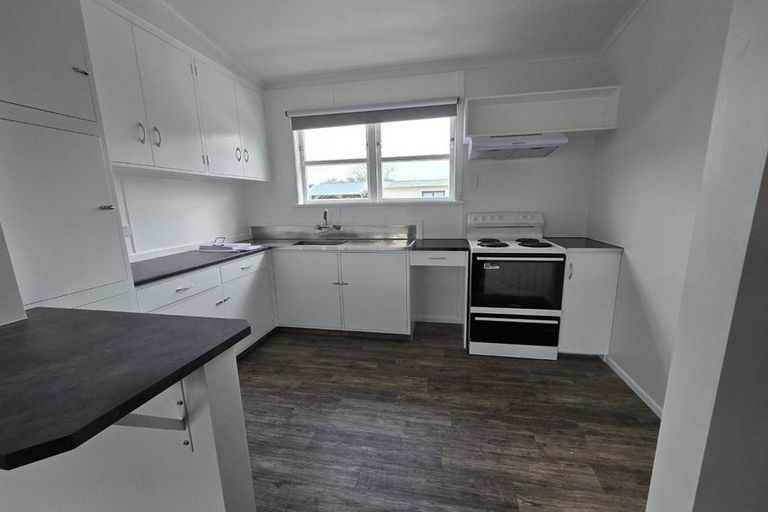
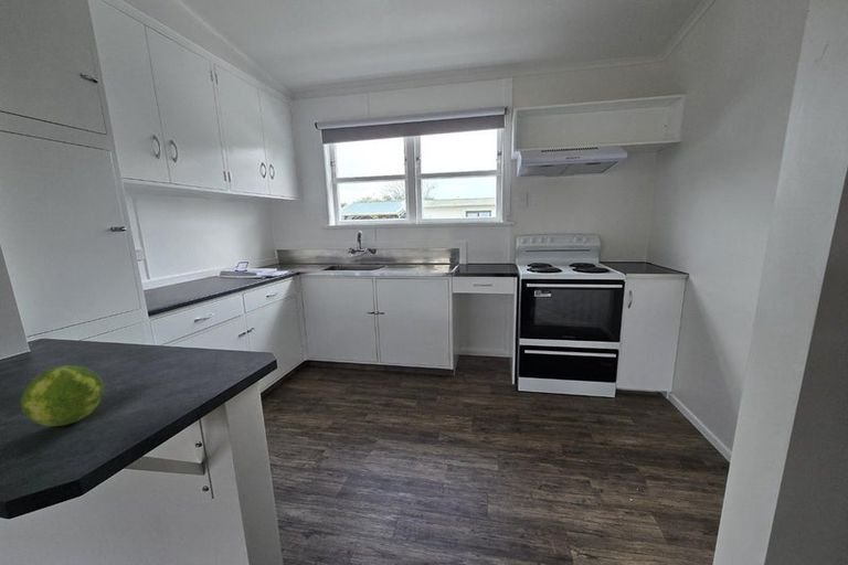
+ fruit [19,364,106,427]
